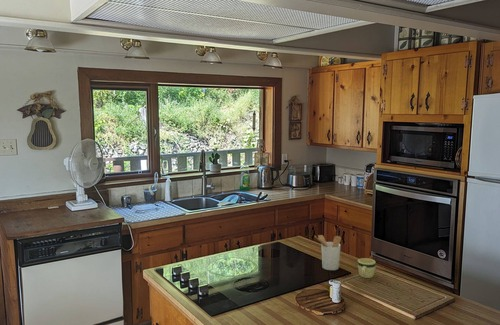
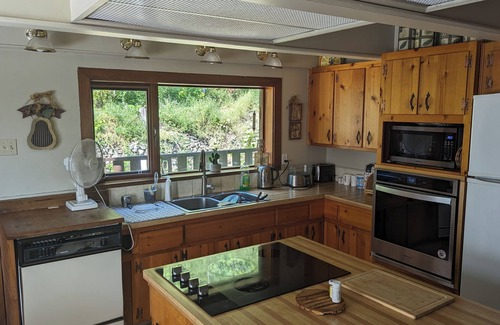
- utensil holder [314,234,342,271]
- mug [357,257,377,279]
